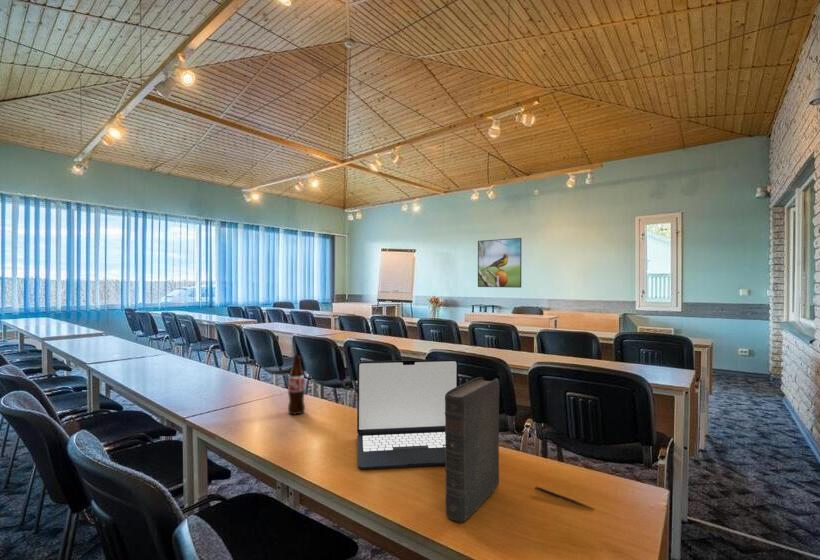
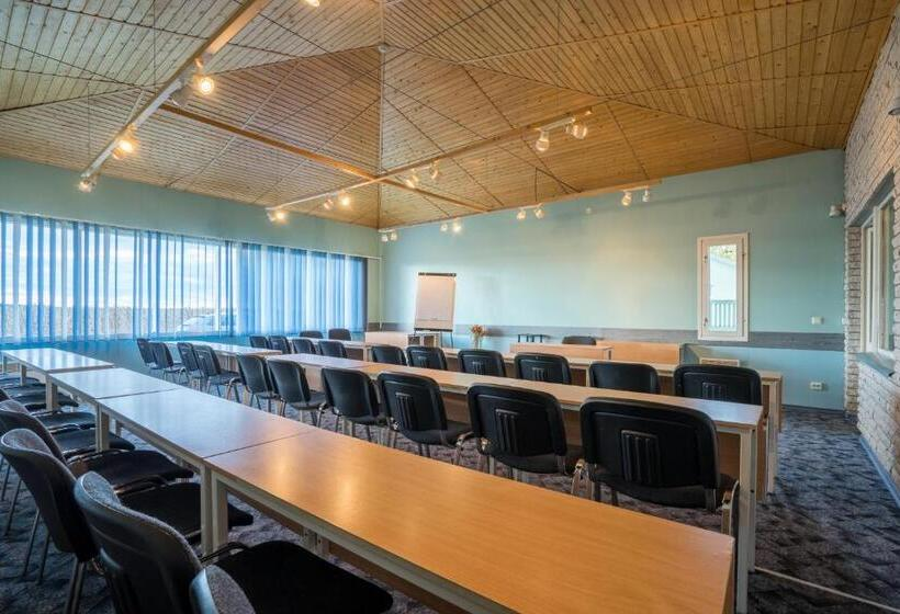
- book [444,376,501,524]
- laptop [356,358,459,471]
- pen [534,485,596,511]
- bottle [287,354,306,415]
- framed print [477,237,522,289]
